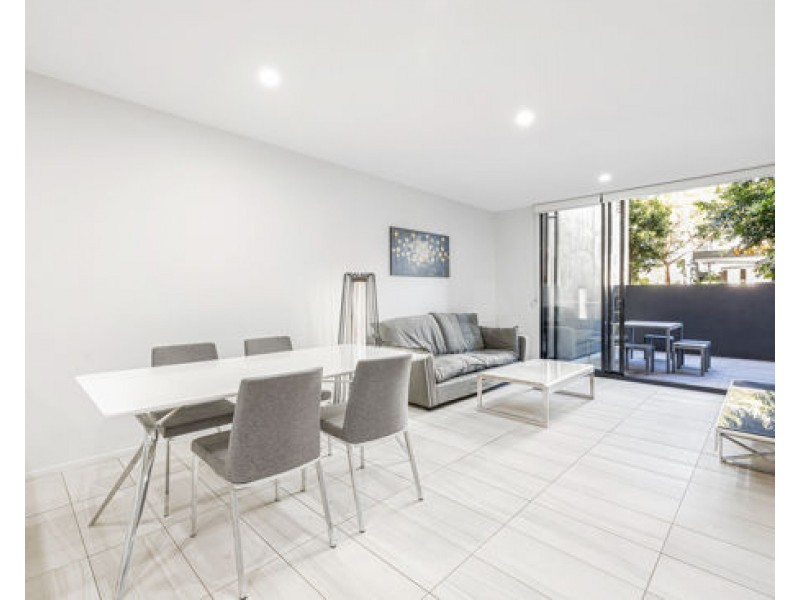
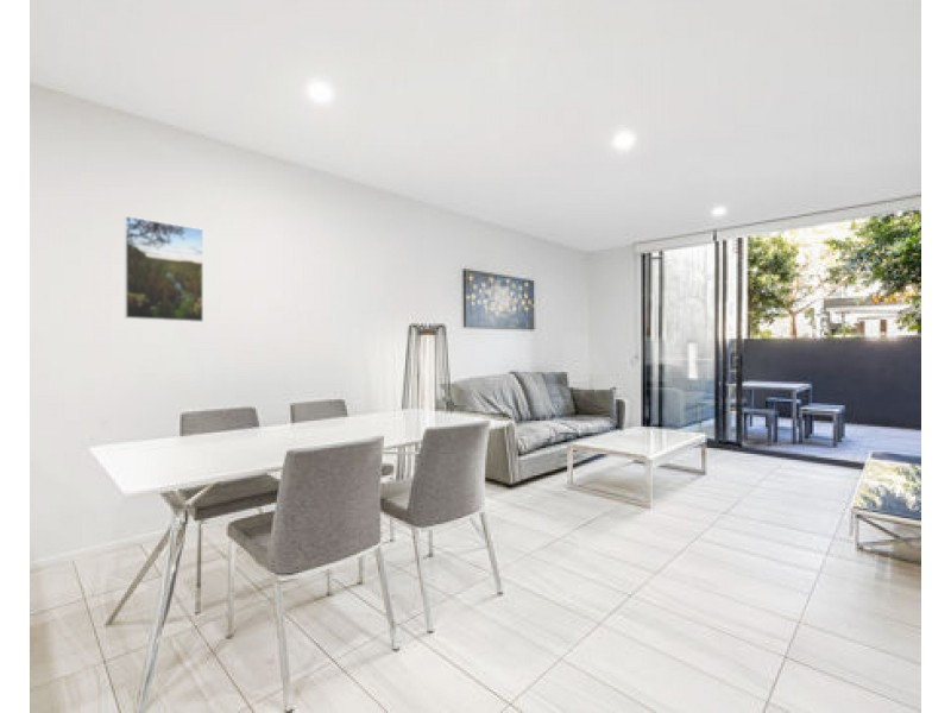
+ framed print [124,215,204,323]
